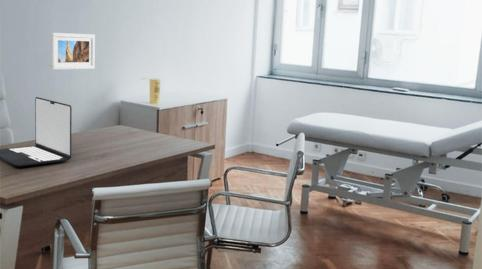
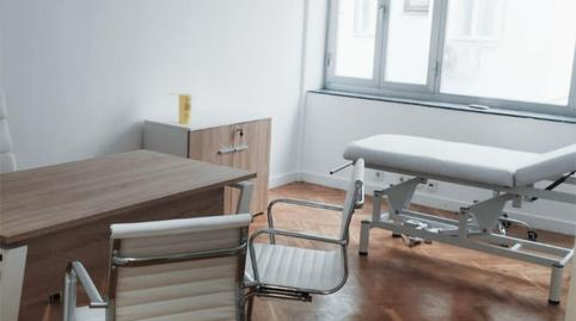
- laptop [0,96,73,167]
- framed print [50,32,96,71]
